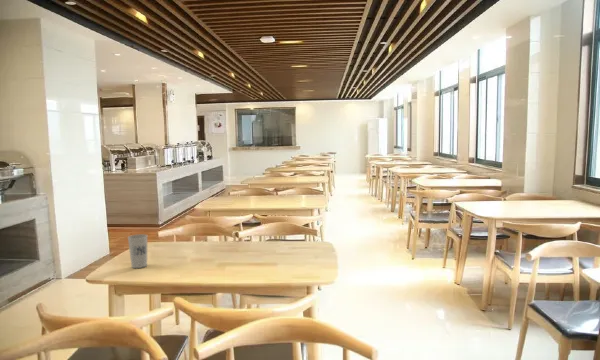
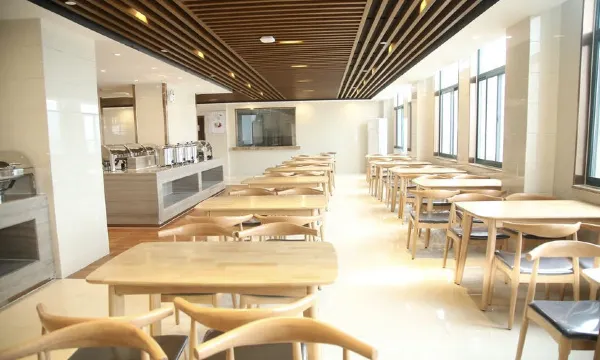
- cup [127,233,148,269]
